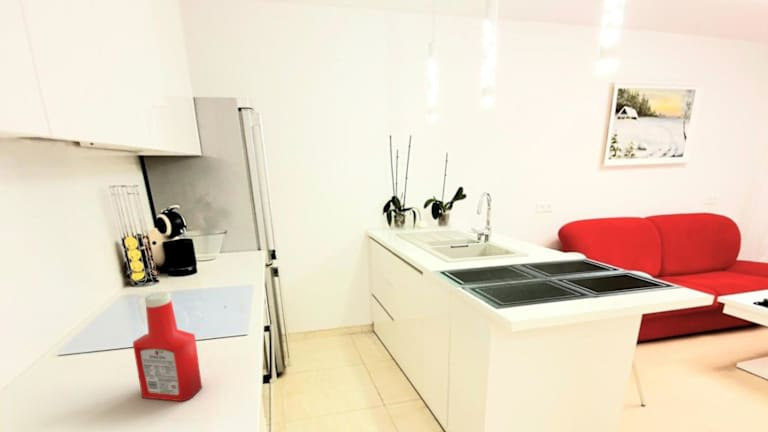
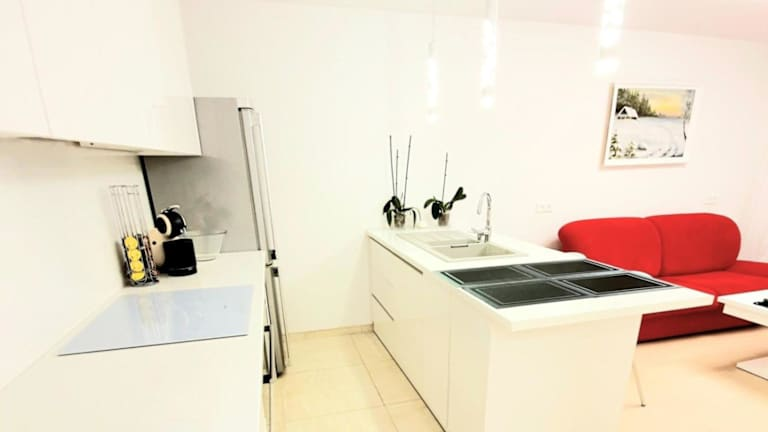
- soap bottle [132,291,203,402]
